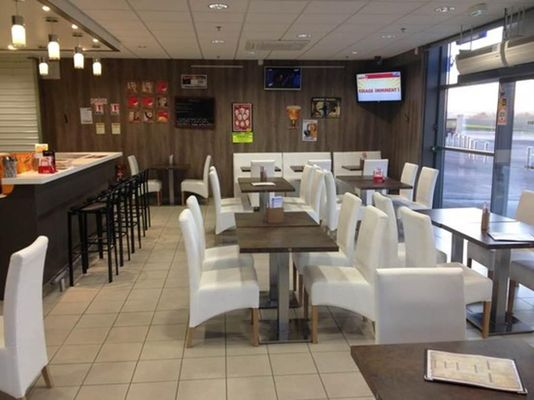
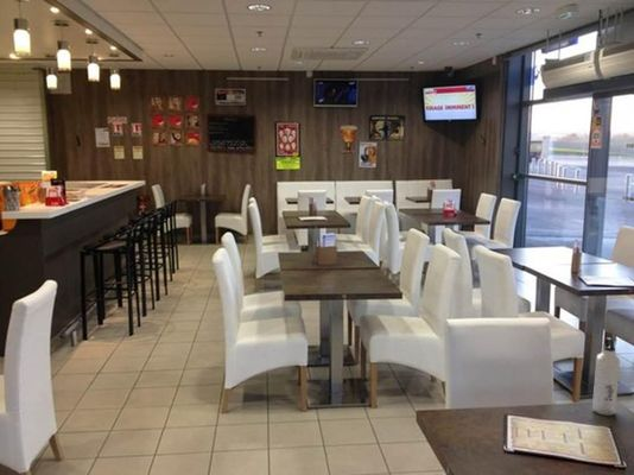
+ water bottle [591,337,621,417]
